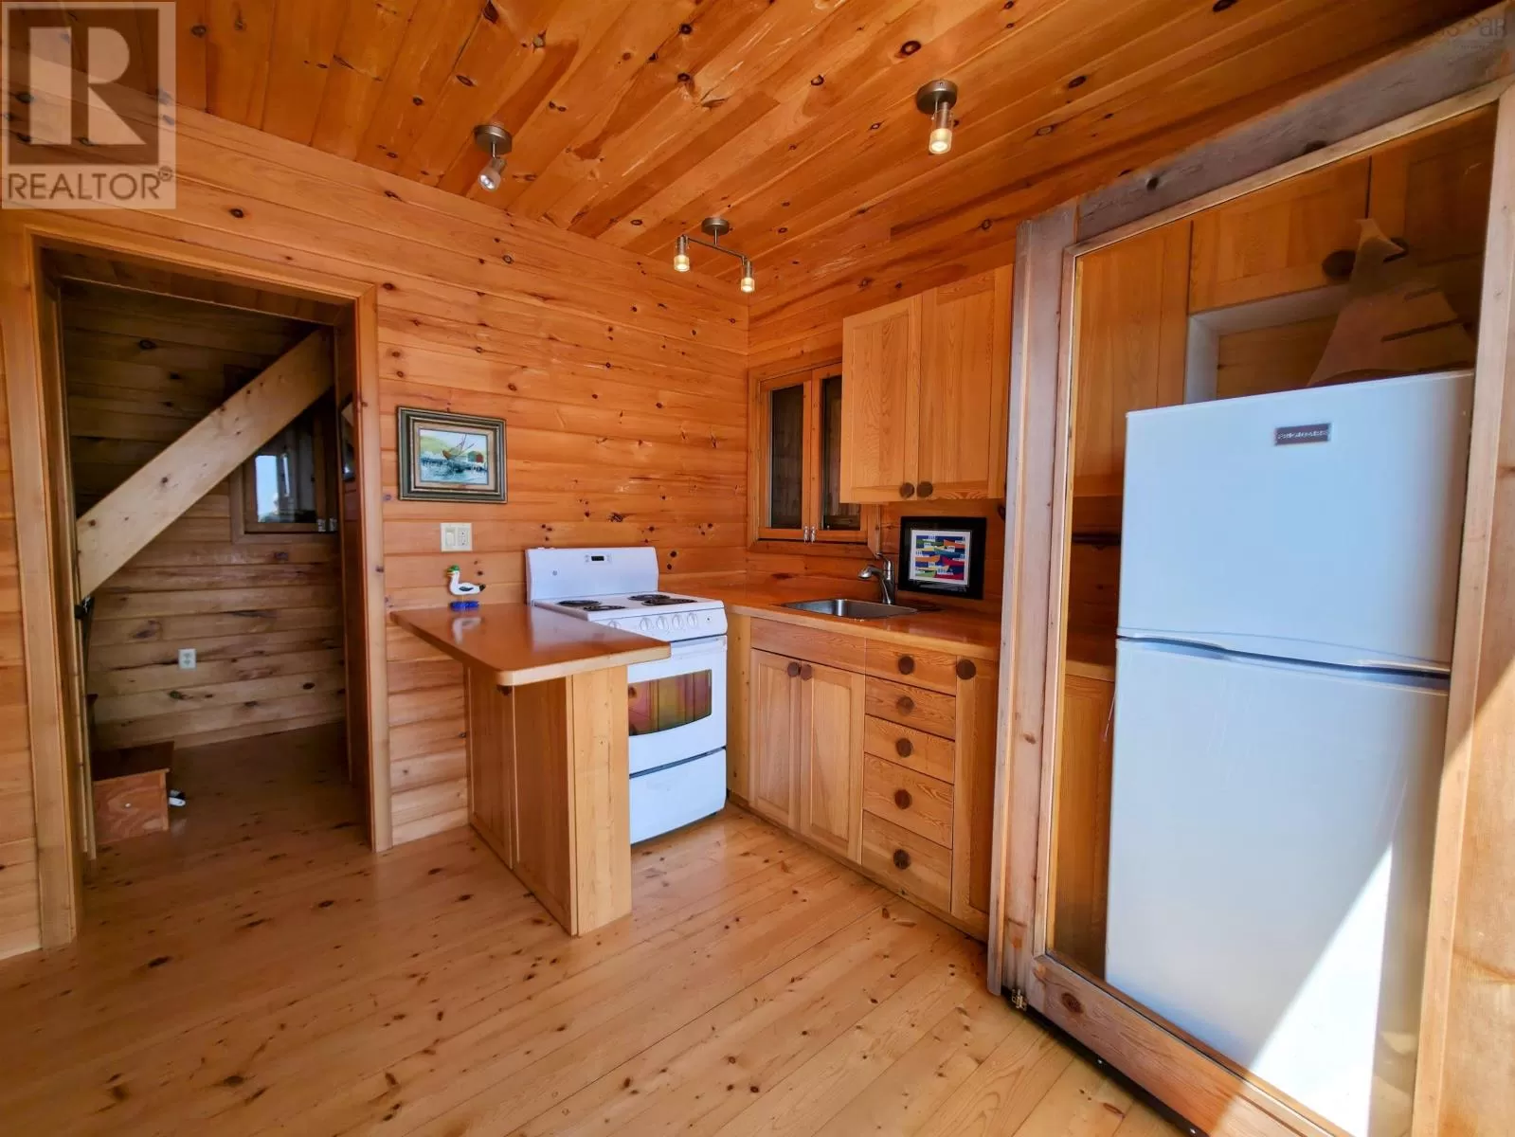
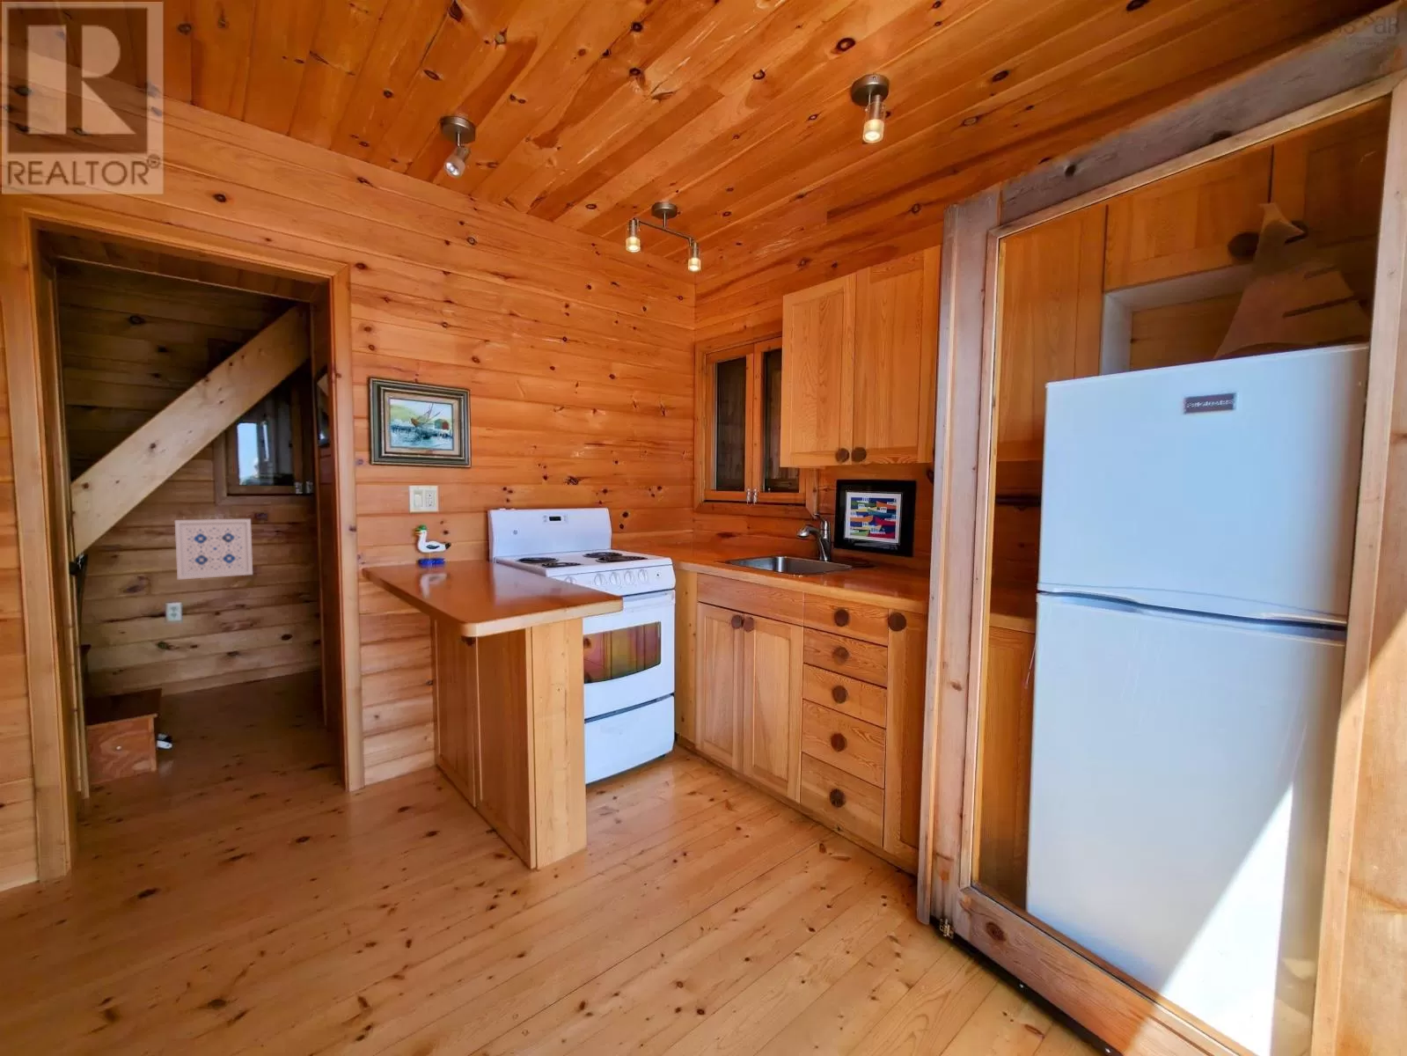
+ wall art [174,518,254,581]
